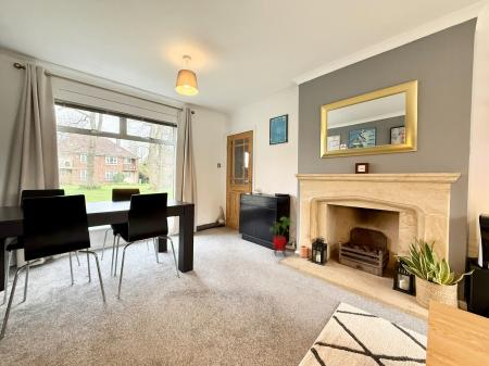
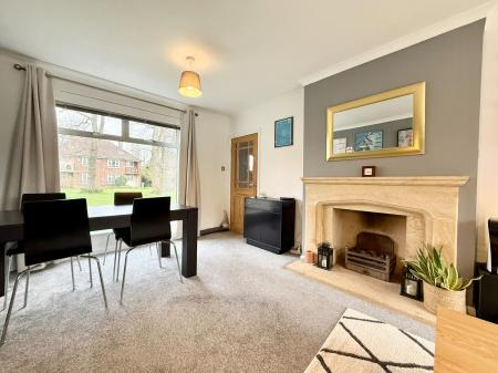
- house plant [268,216,294,257]
